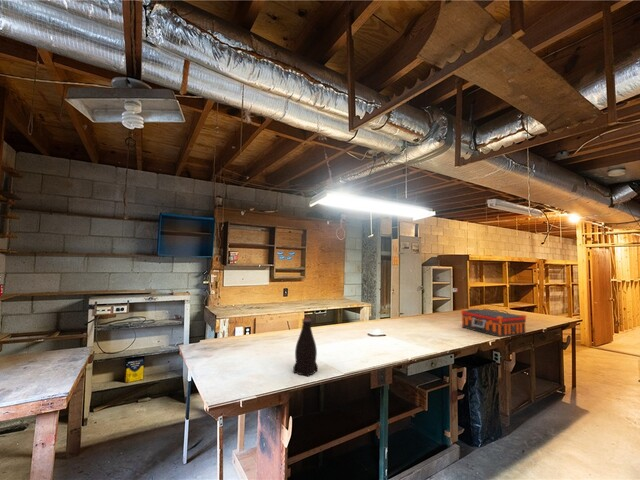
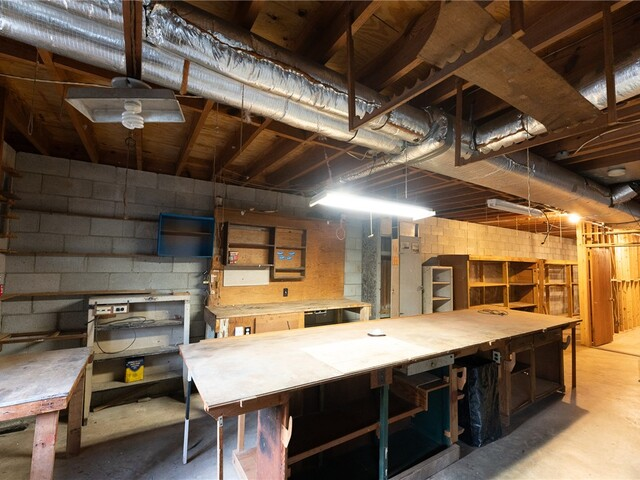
- toolbox [451,287,527,338]
- bottle [292,317,319,377]
